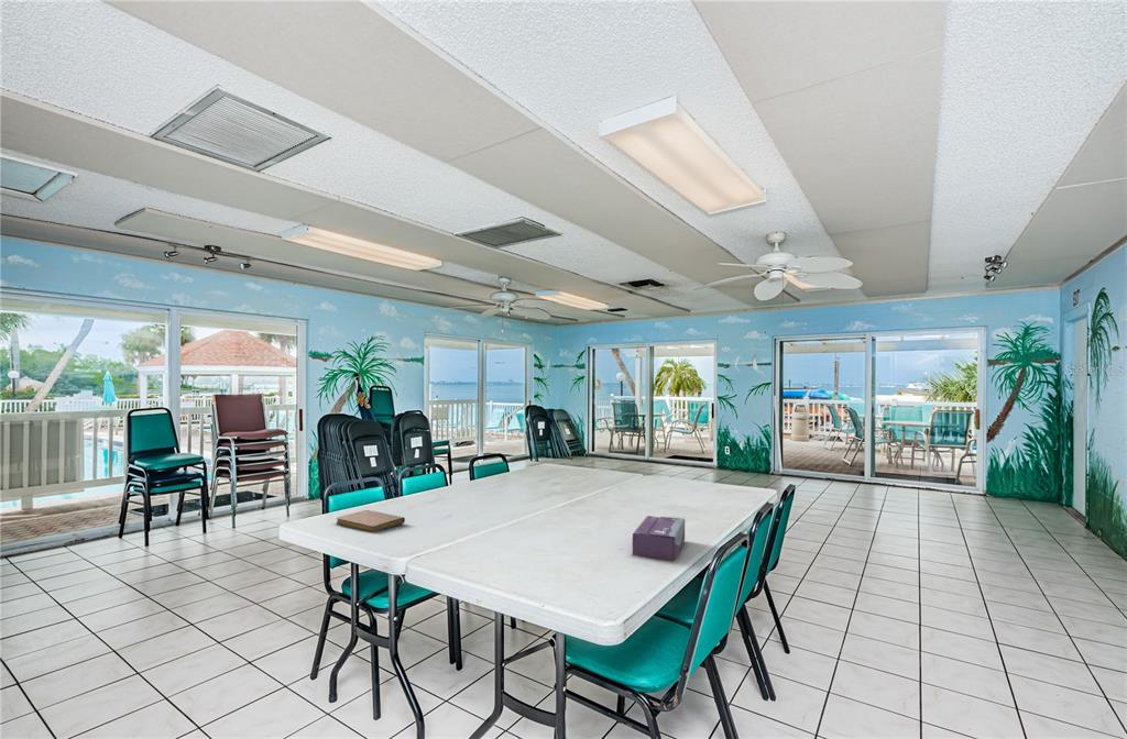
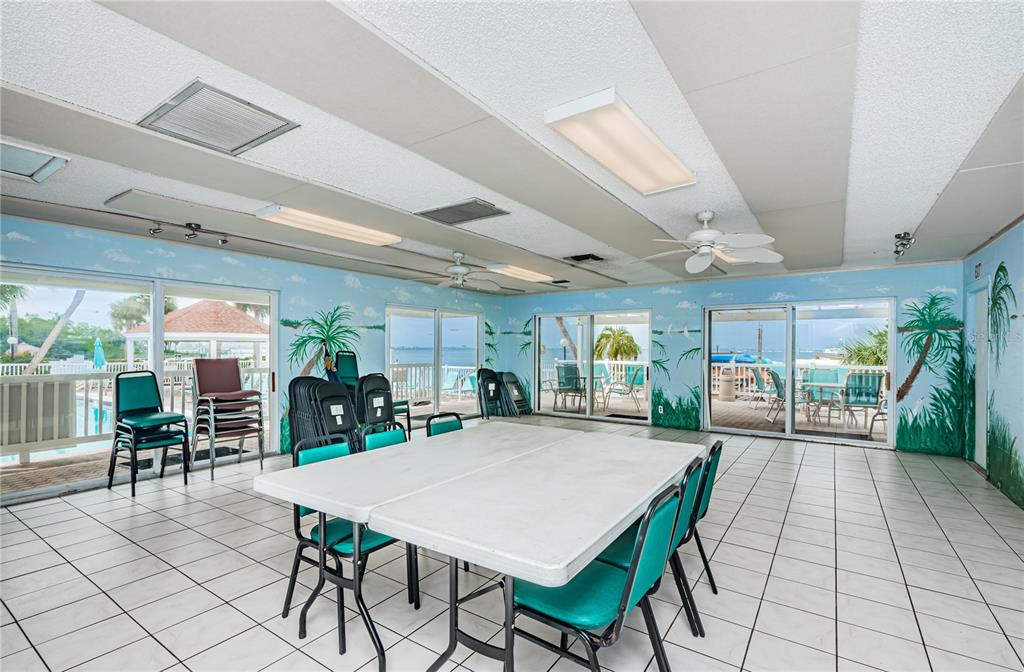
- notebook [335,509,406,533]
- tissue box [632,515,686,561]
